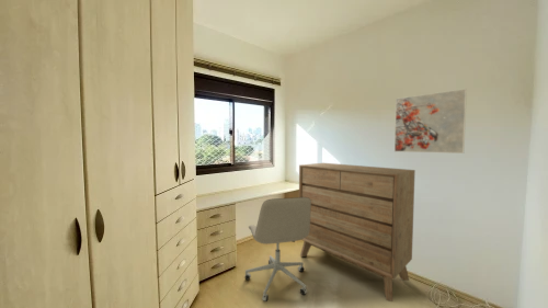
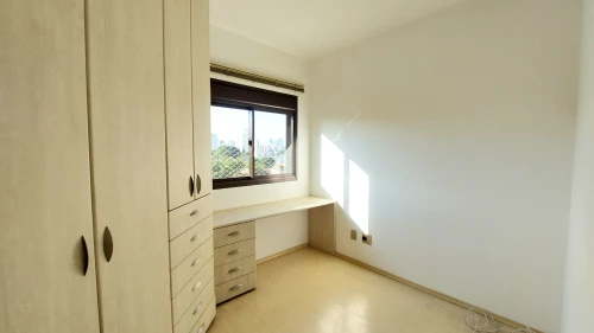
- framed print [393,88,468,155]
- dresser [298,162,416,303]
- office chair [243,196,311,303]
